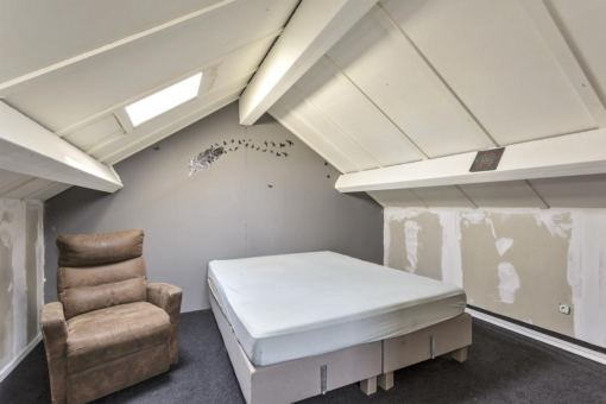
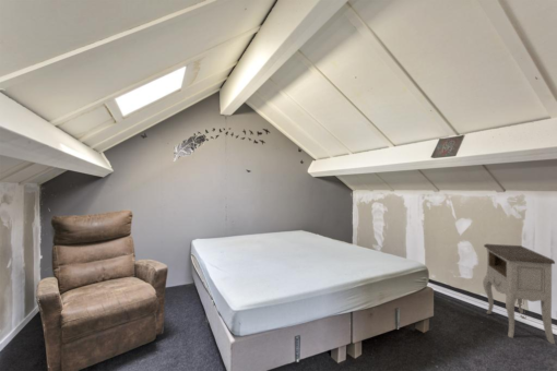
+ nightstand [482,243,556,345]
